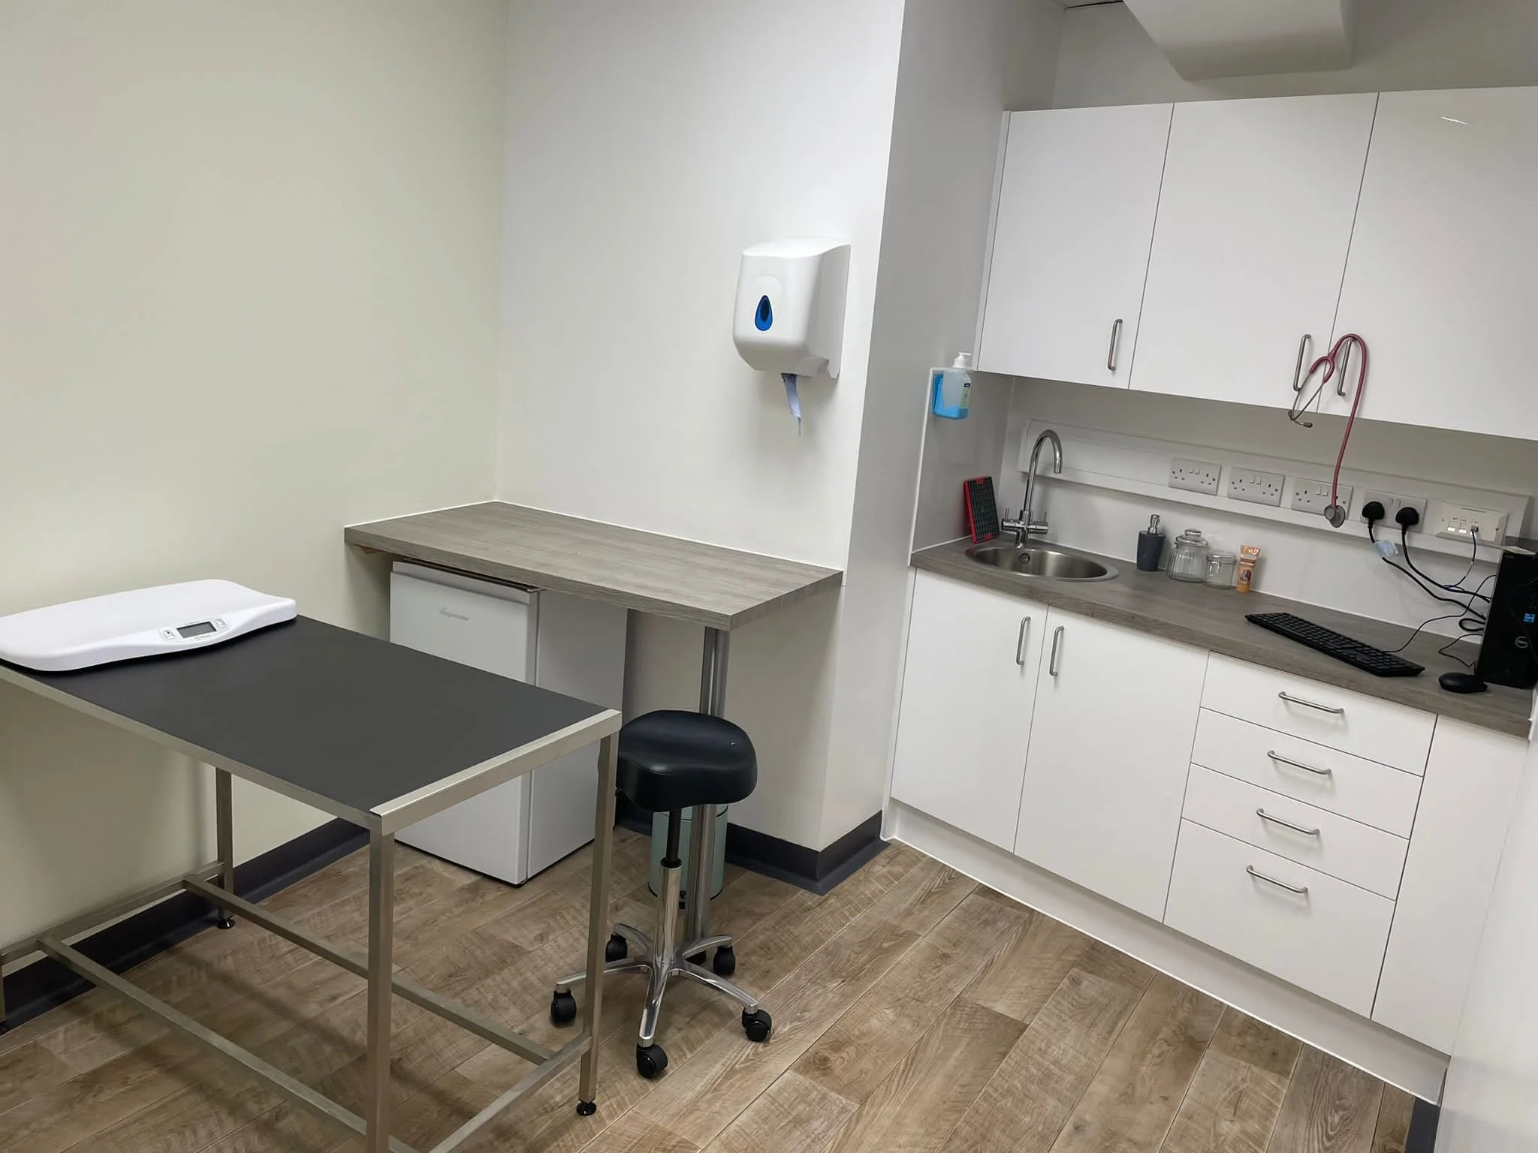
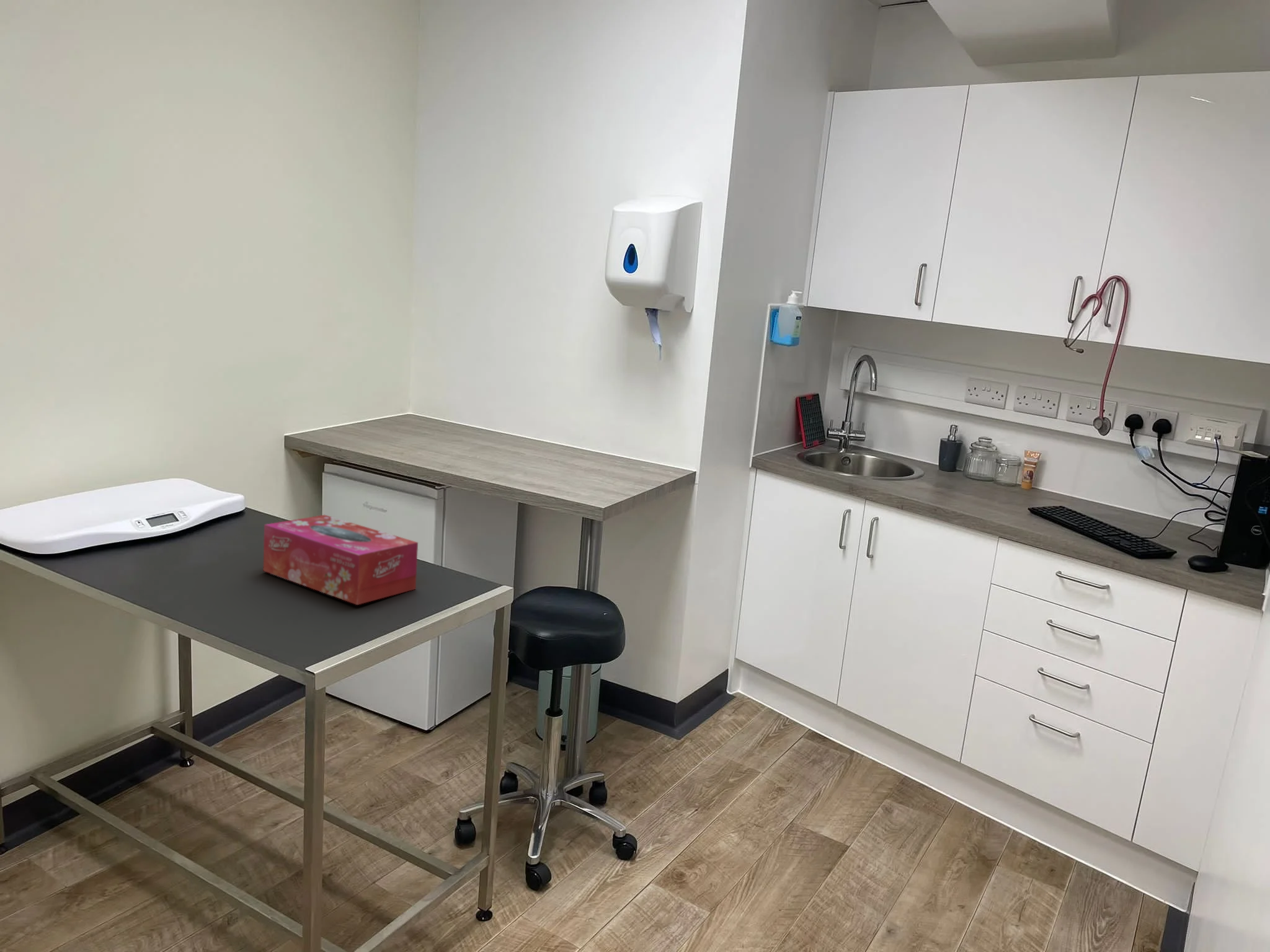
+ tissue box [263,514,419,606]
